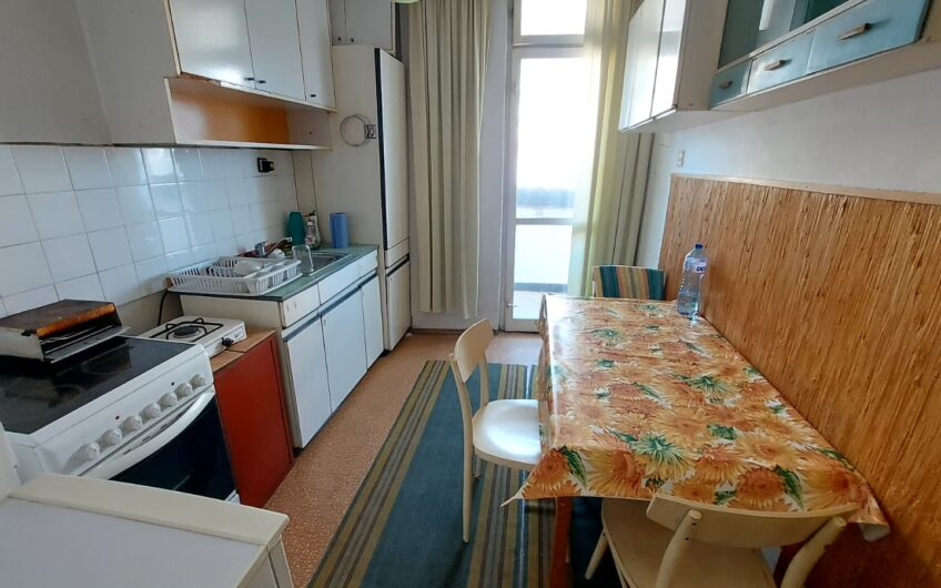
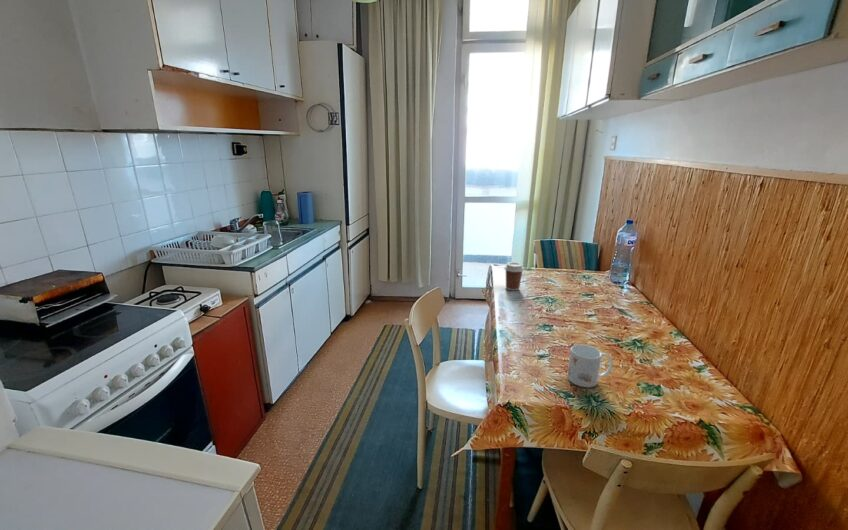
+ coffee cup [503,261,525,291]
+ mug [566,343,614,388]
